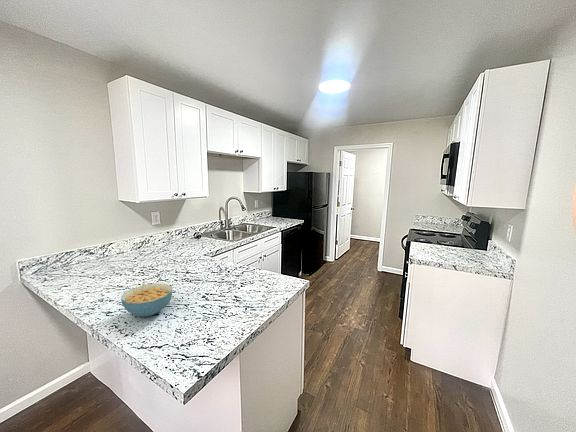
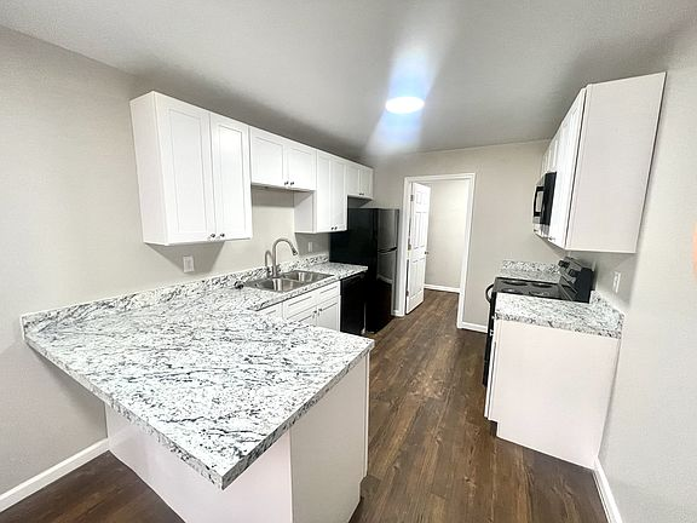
- cereal bowl [120,282,173,318]
